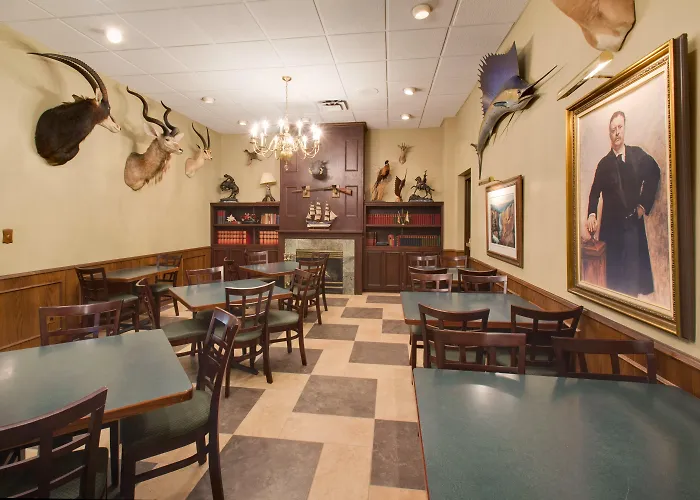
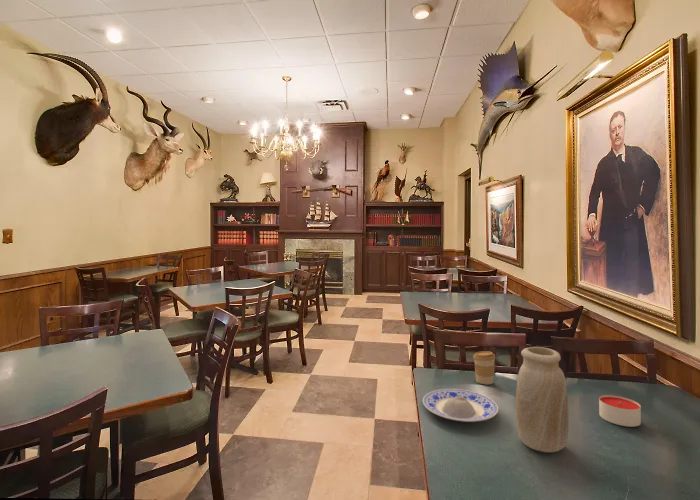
+ vase [515,346,569,453]
+ plate [422,388,499,423]
+ coffee cup [472,350,496,385]
+ candle [598,394,642,428]
